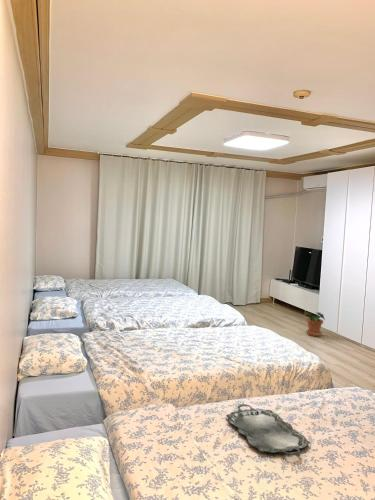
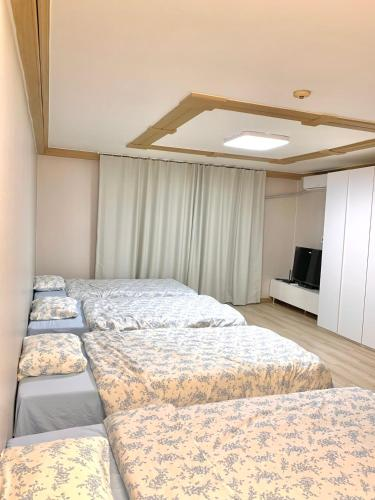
- potted plant [303,311,326,338]
- serving tray [225,403,311,456]
